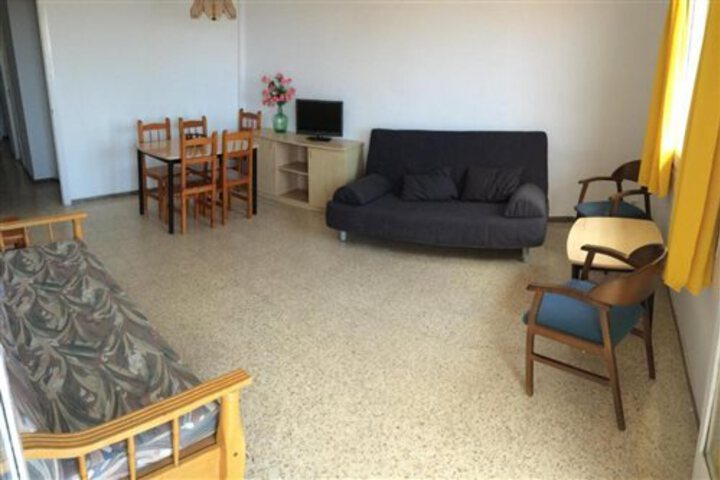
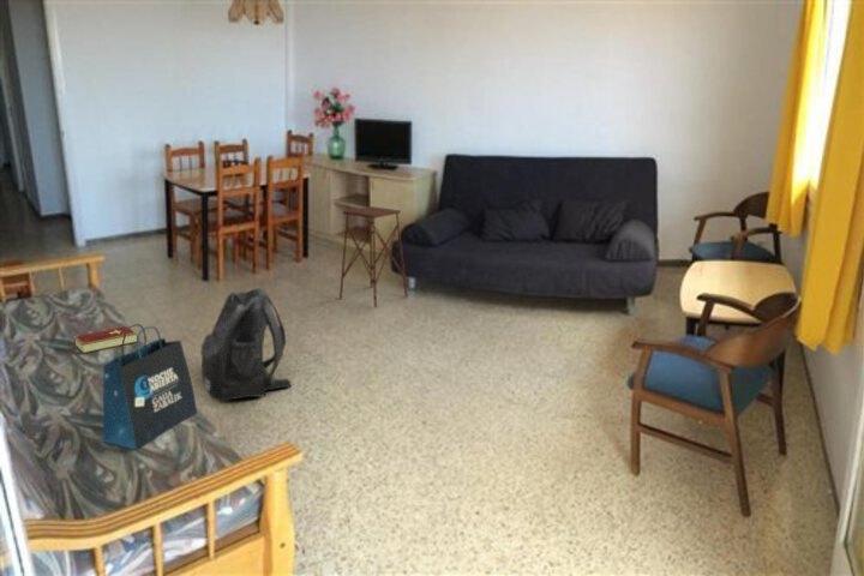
+ side table [338,205,409,308]
+ tote bag [102,323,198,451]
+ backpack [199,286,293,402]
+ hardcover book [72,325,138,355]
